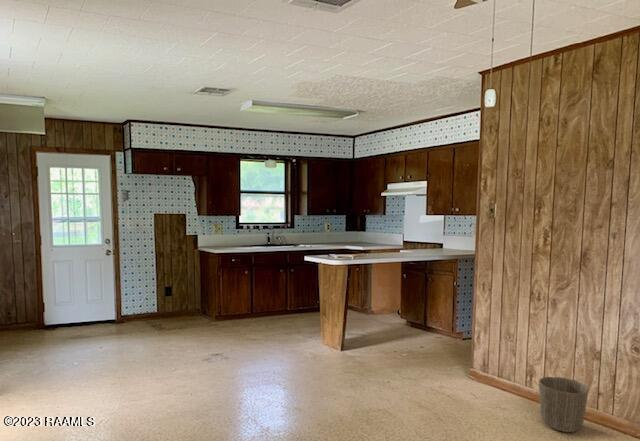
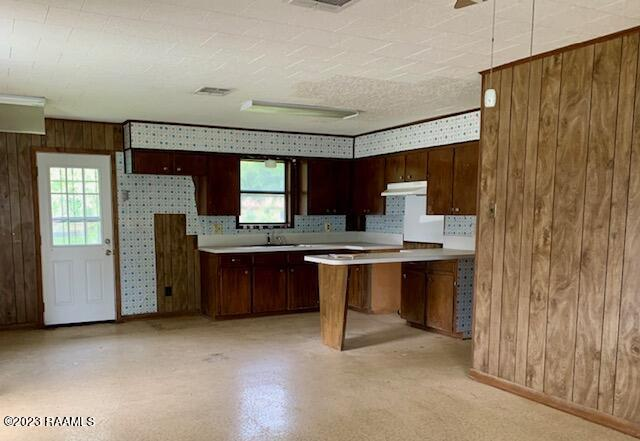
- waste basket [538,376,589,433]
